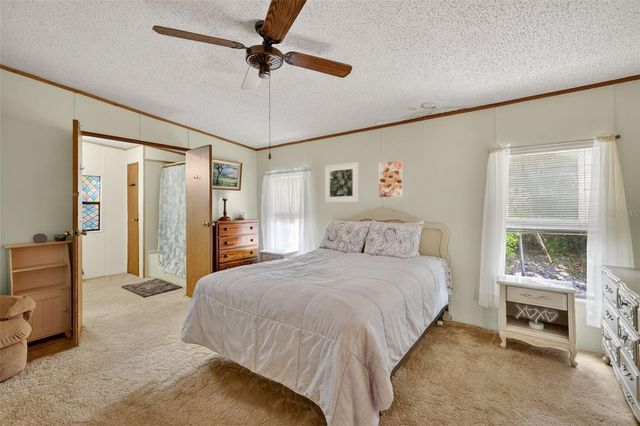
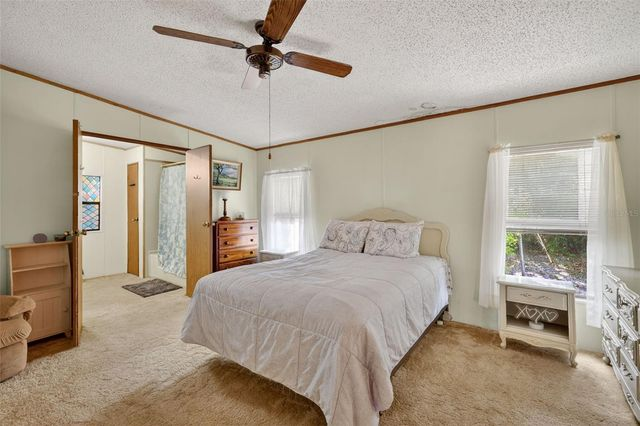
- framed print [378,159,404,198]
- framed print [324,161,359,204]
